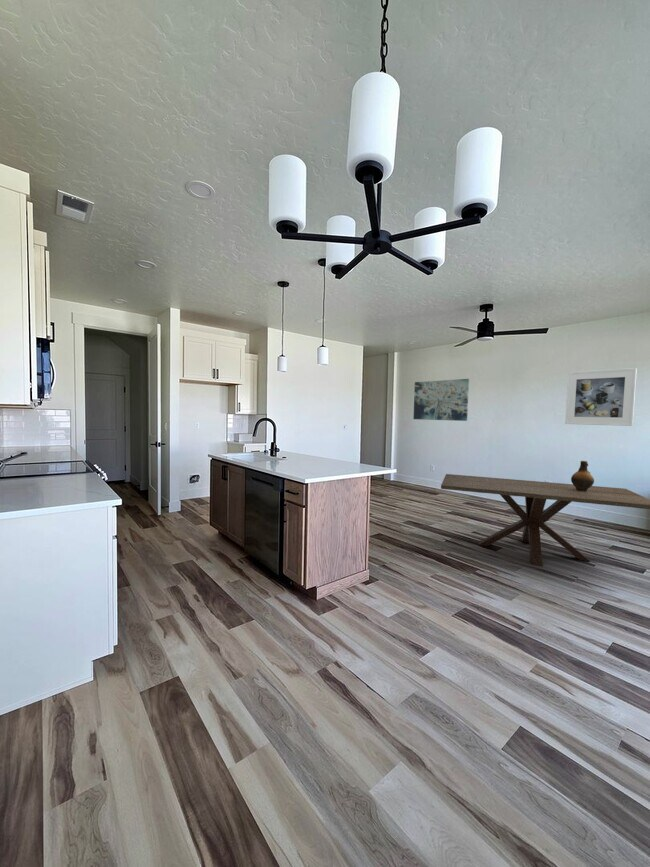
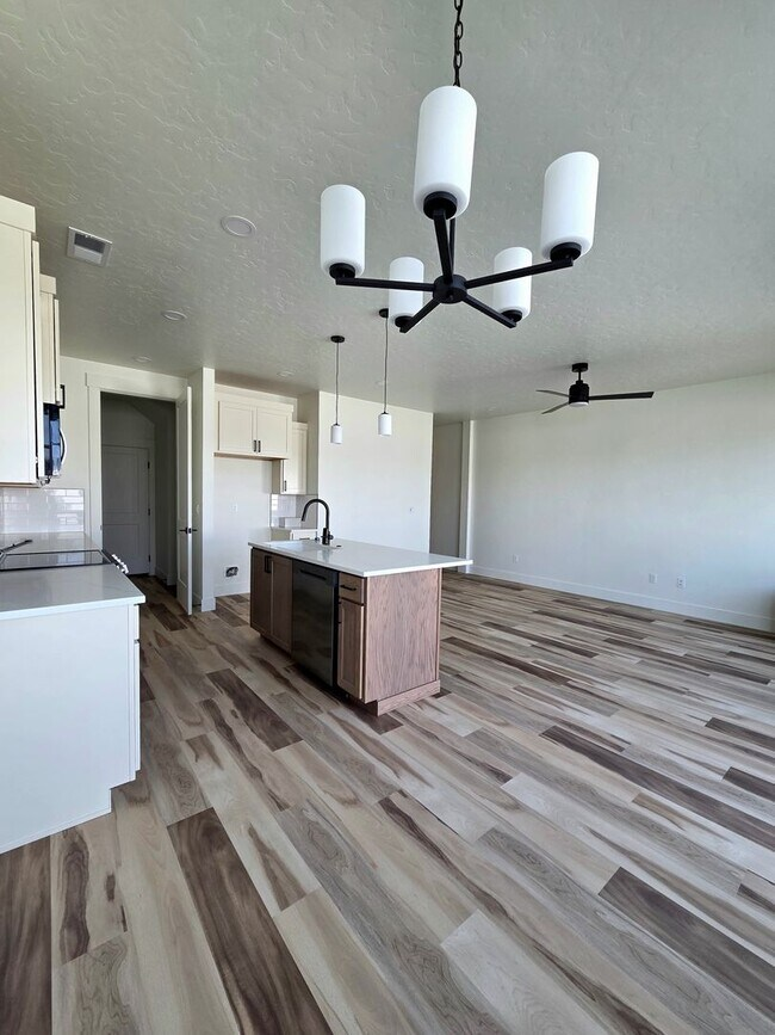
- ceramic jug [570,460,595,491]
- dining table [440,473,650,567]
- wall art [412,378,470,422]
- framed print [564,367,638,427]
